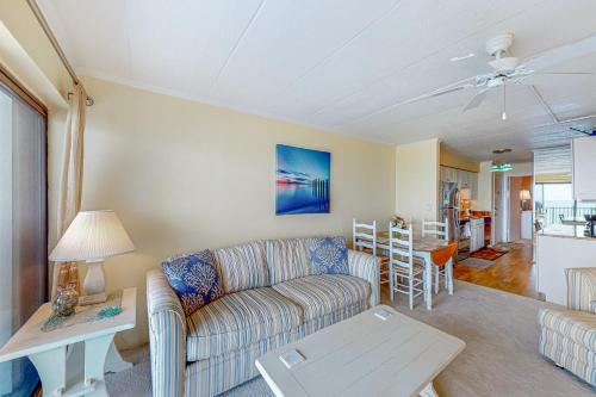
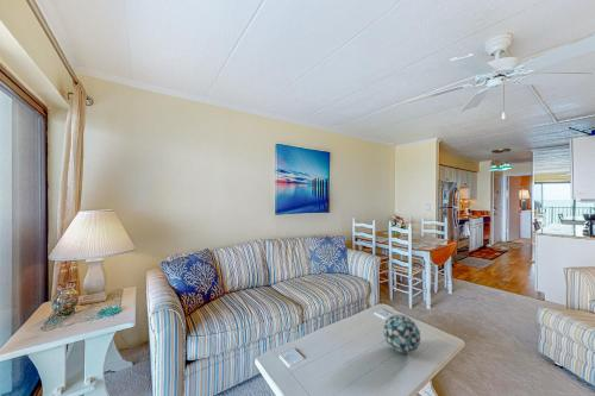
+ decorative ball [382,313,421,354]
